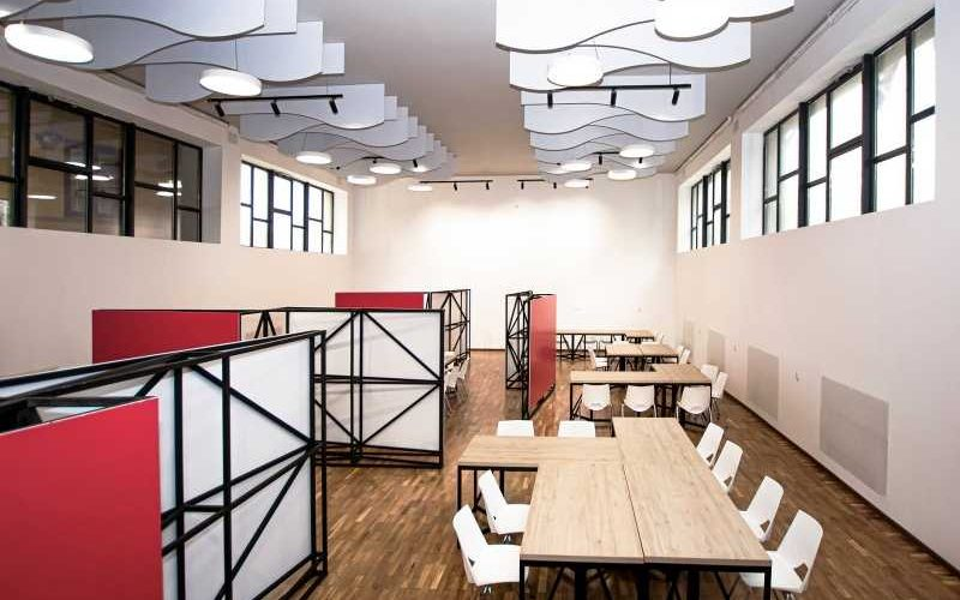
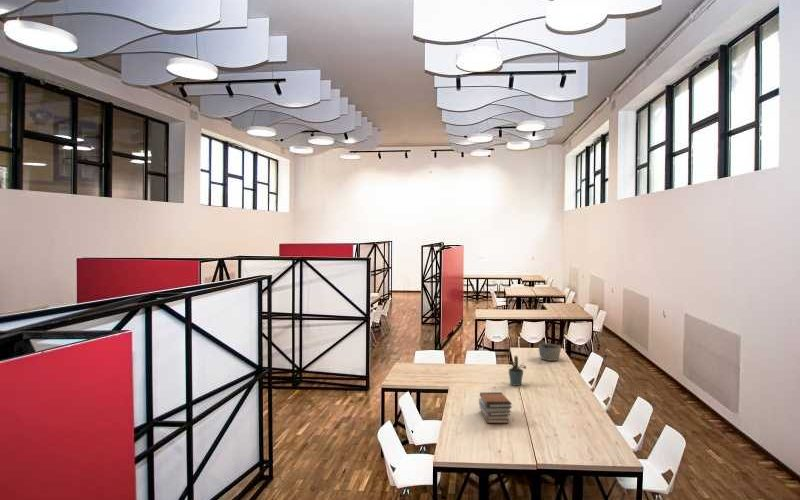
+ book stack [478,391,513,424]
+ bowl [538,342,562,362]
+ potted plant [506,355,527,387]
